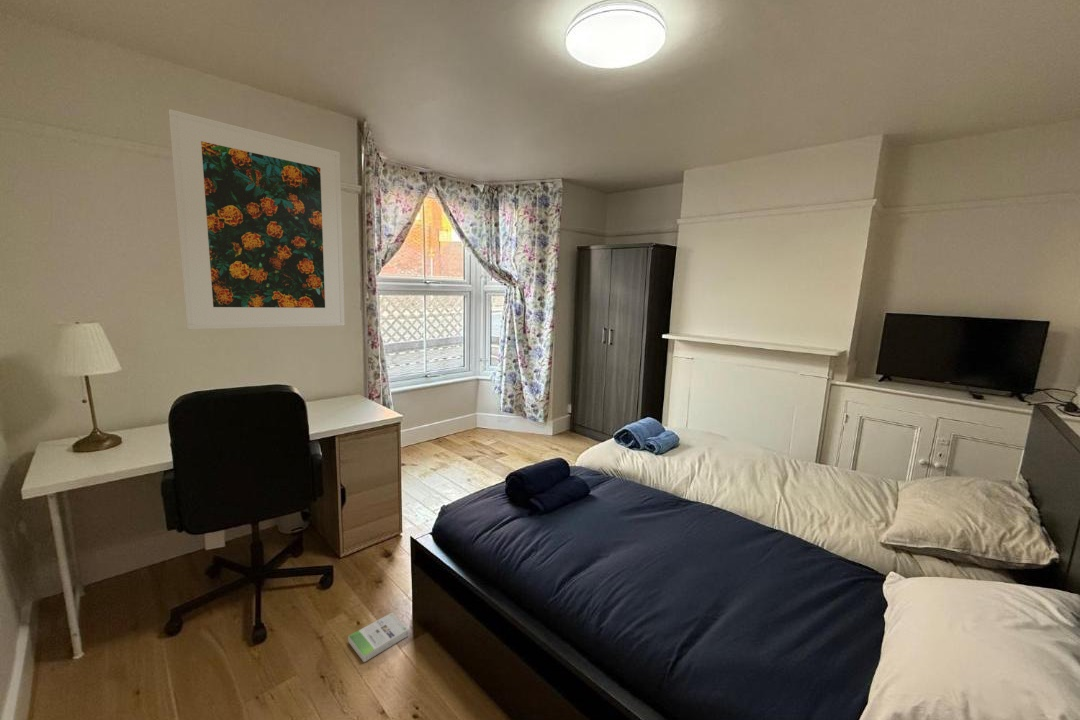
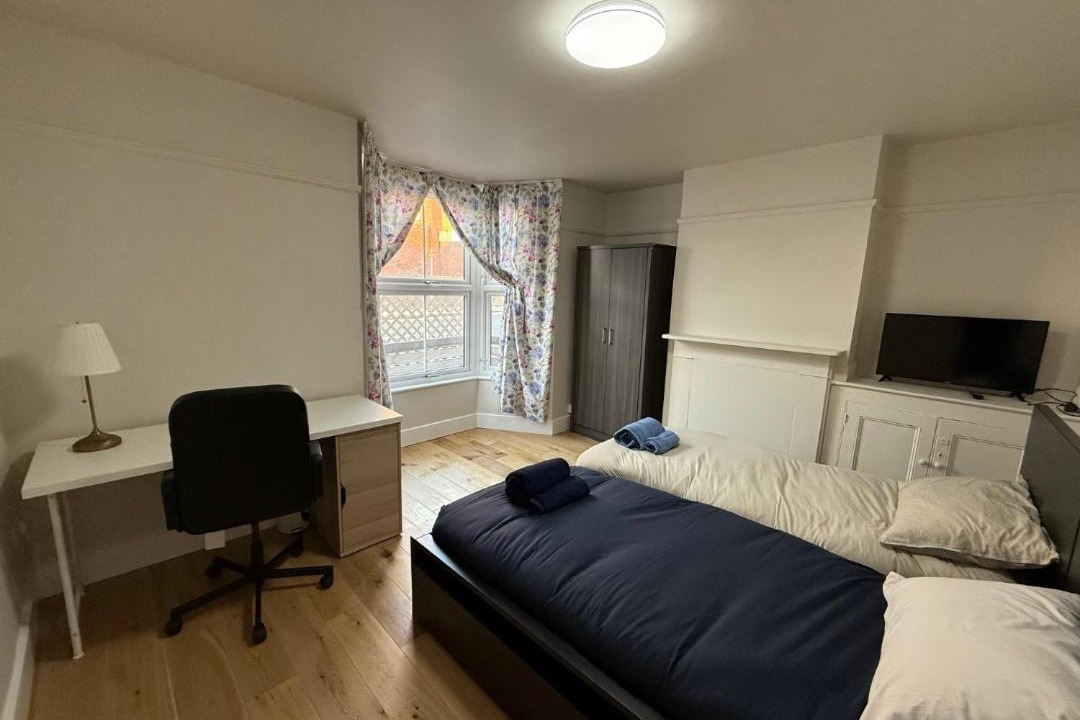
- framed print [168,108,346,330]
- box [347,611,410,663]
